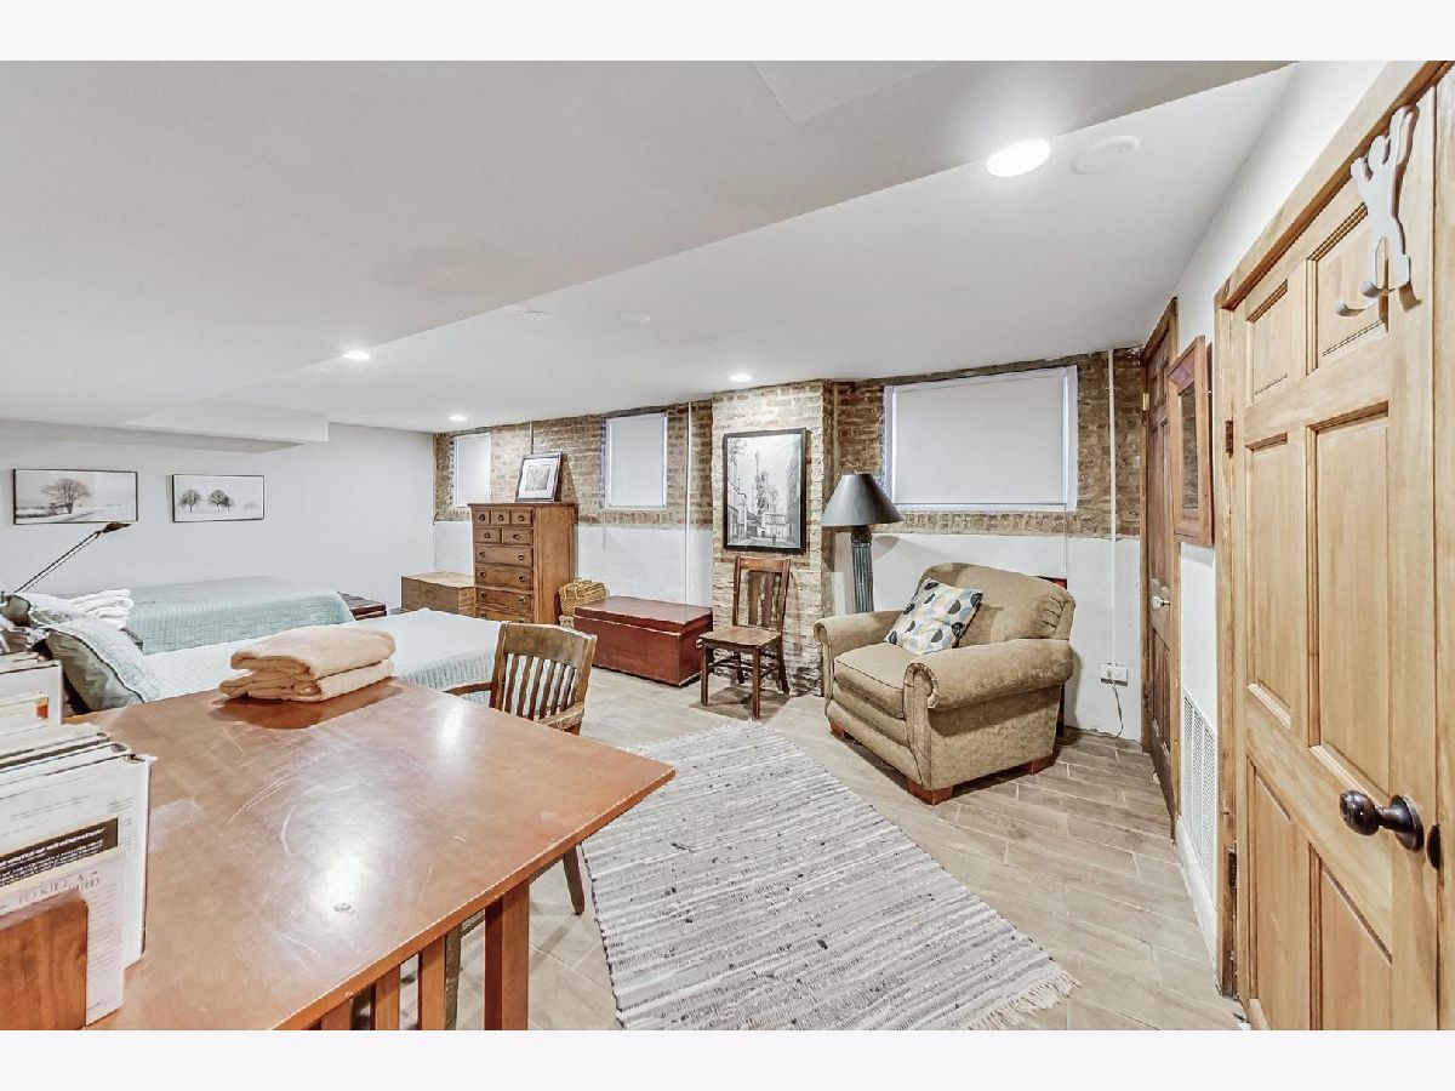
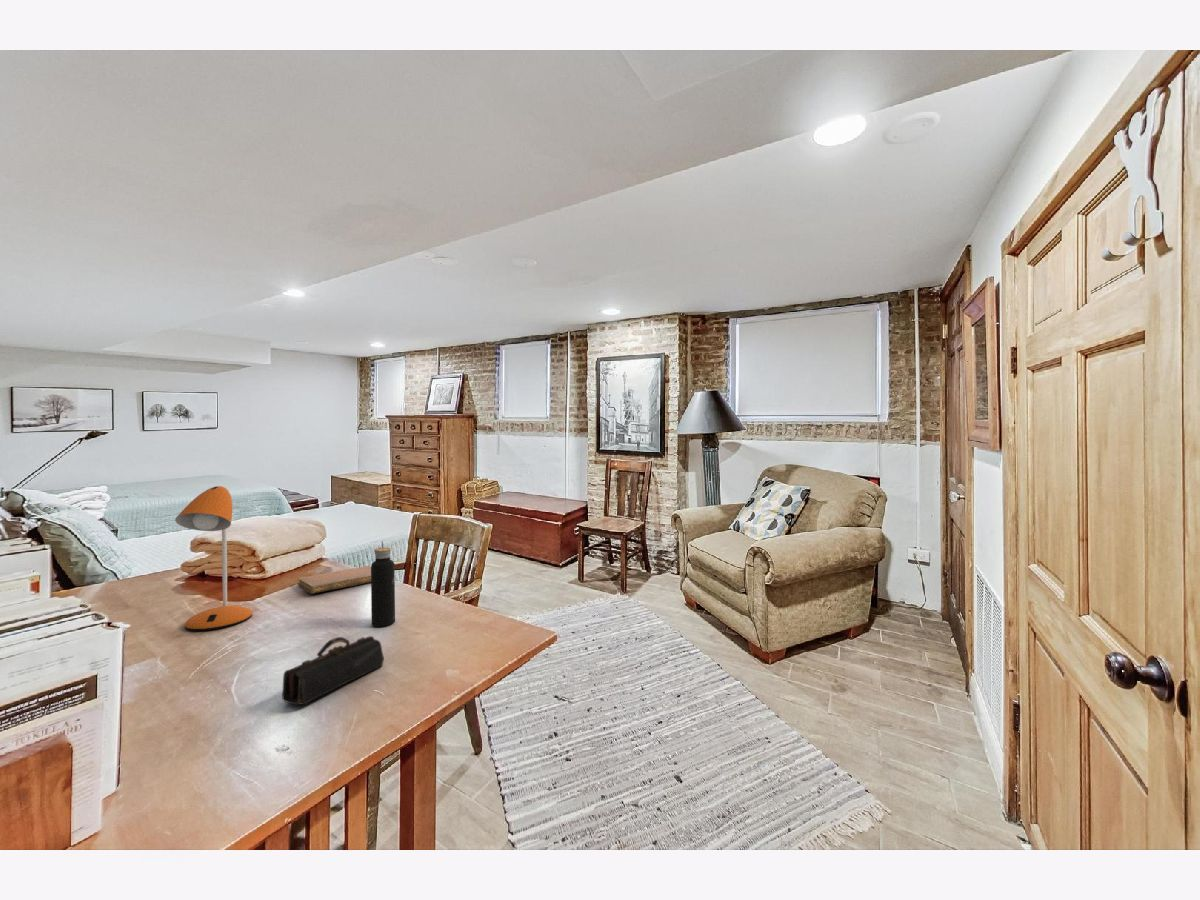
+ desk lamp [174,485,253,632]
+ pencil case [281,635,385,706]
+ notebook [297,565,371,595]
+ water bottle [370,540,396,628]
